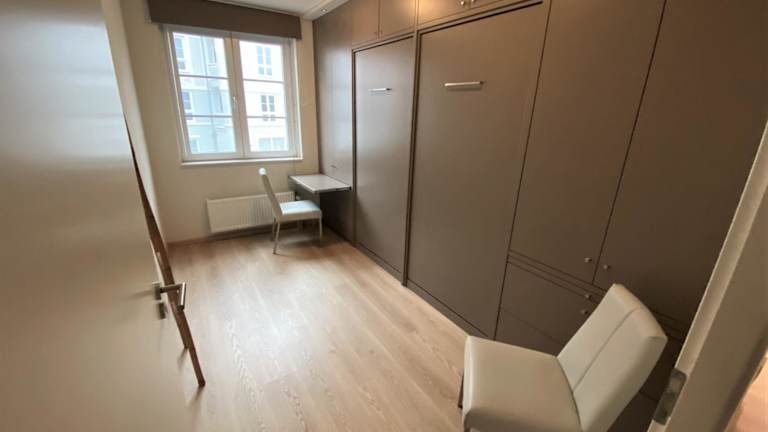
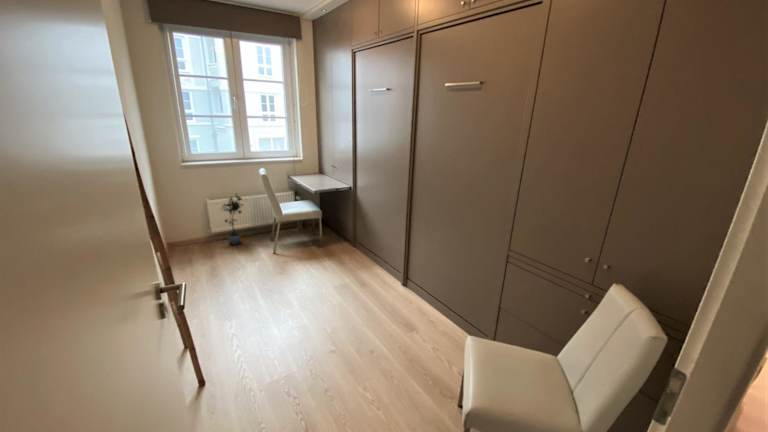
+ potted plant [219,193,245,246]
